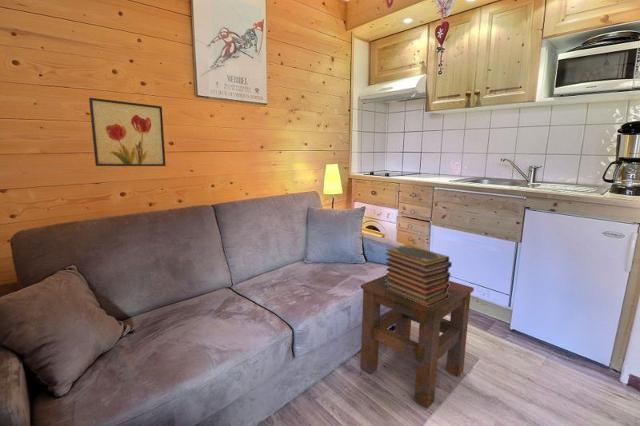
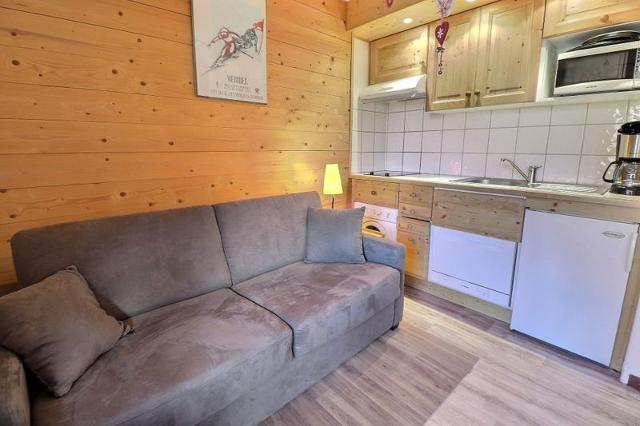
- wall art [88,97,166,167]
- book stack [385,244,453,307]
- side table [360,274,475,409]
